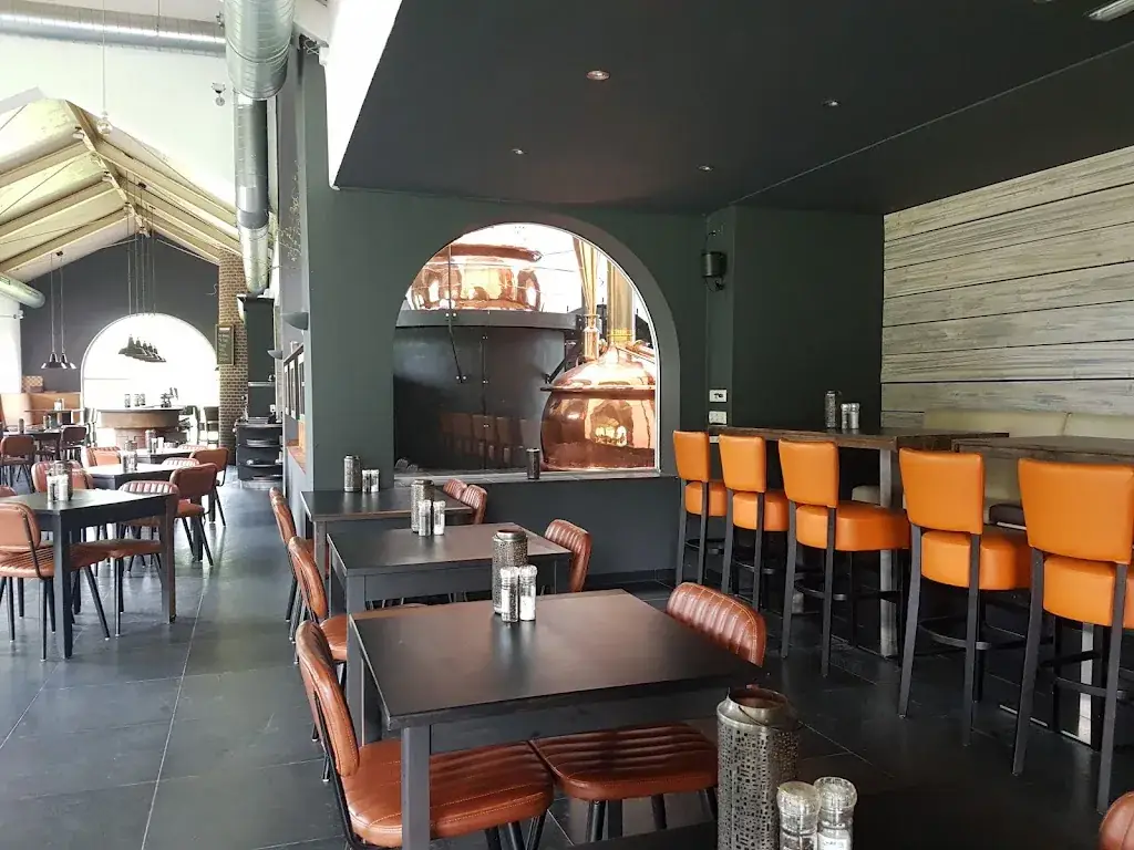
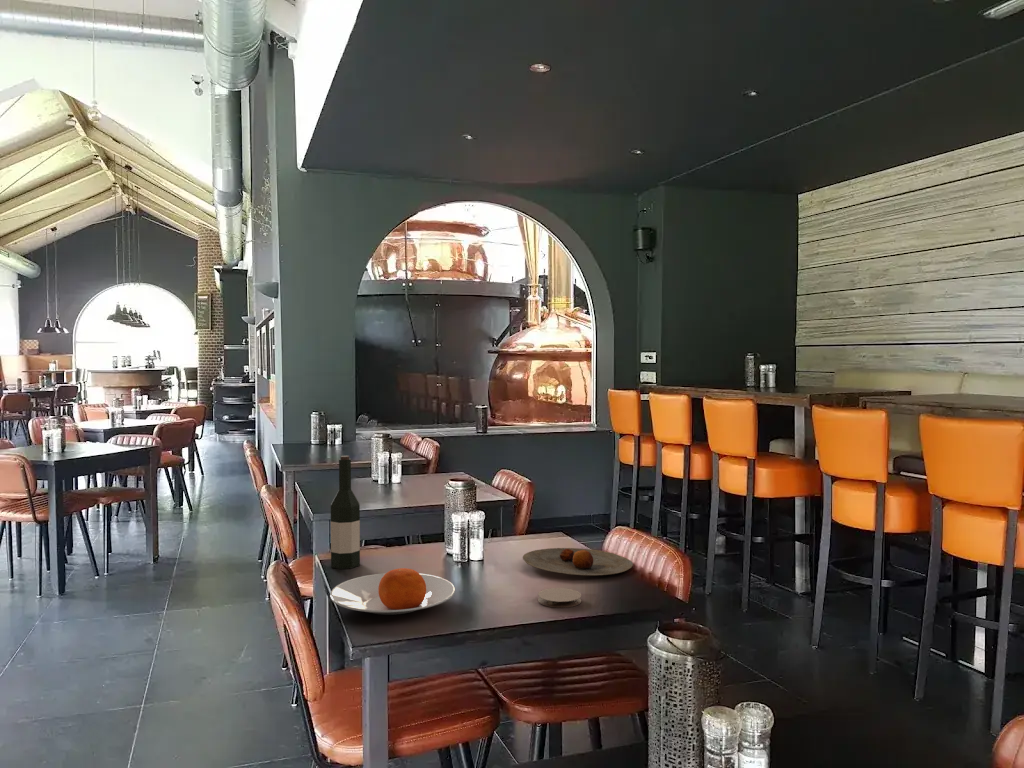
+ plate [522,547,634,577]
+ coaster [537,587,582,609]
+ wine bottle [330,455,361,570]
+ plate [329,567,456,616]
